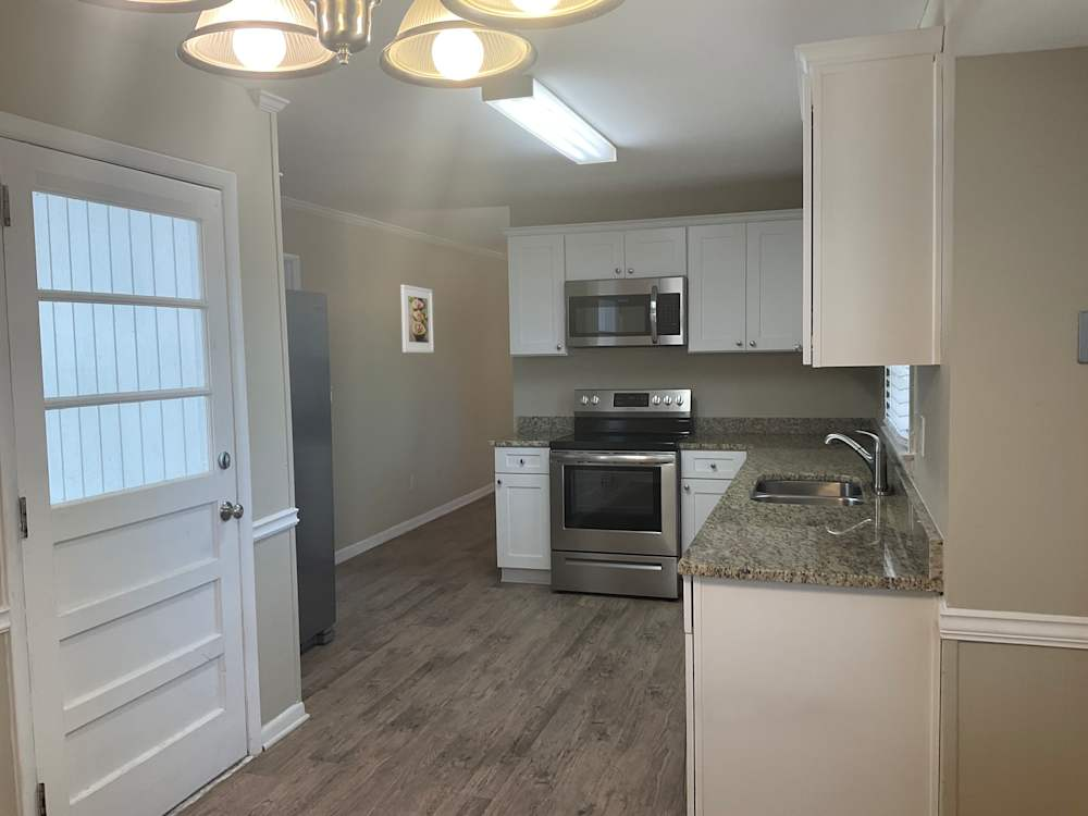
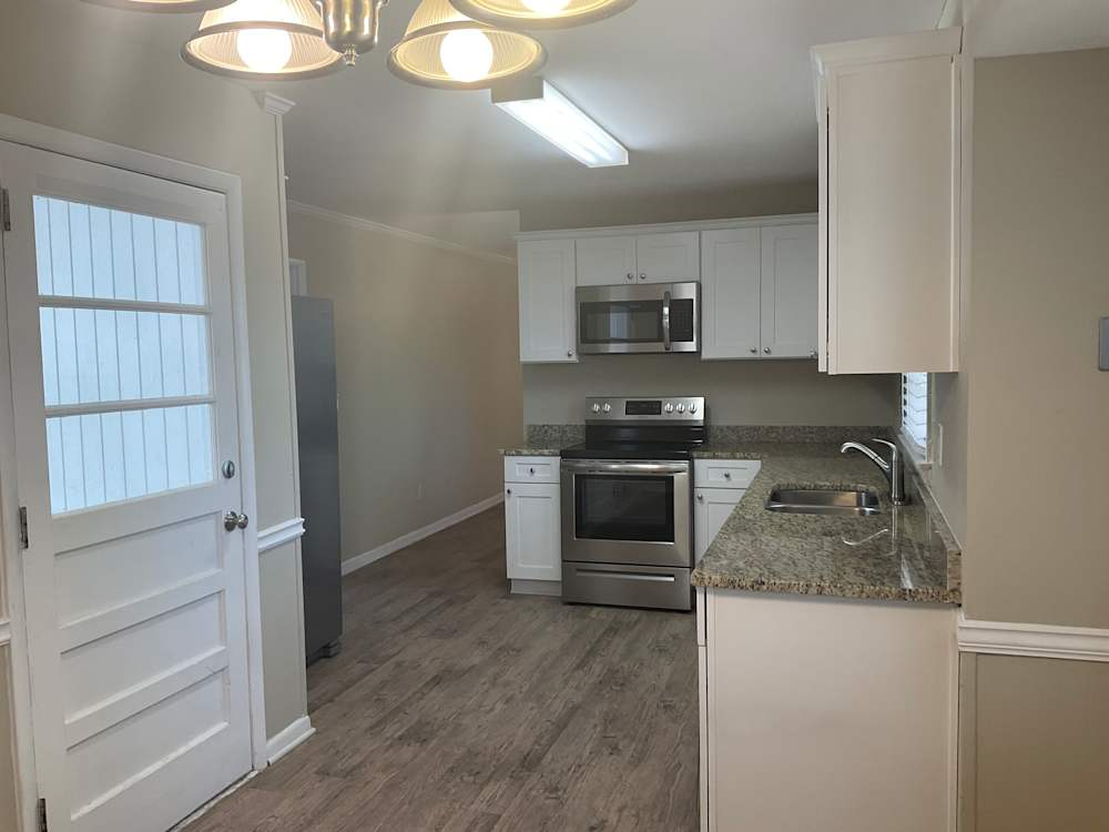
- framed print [399,284,435,354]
